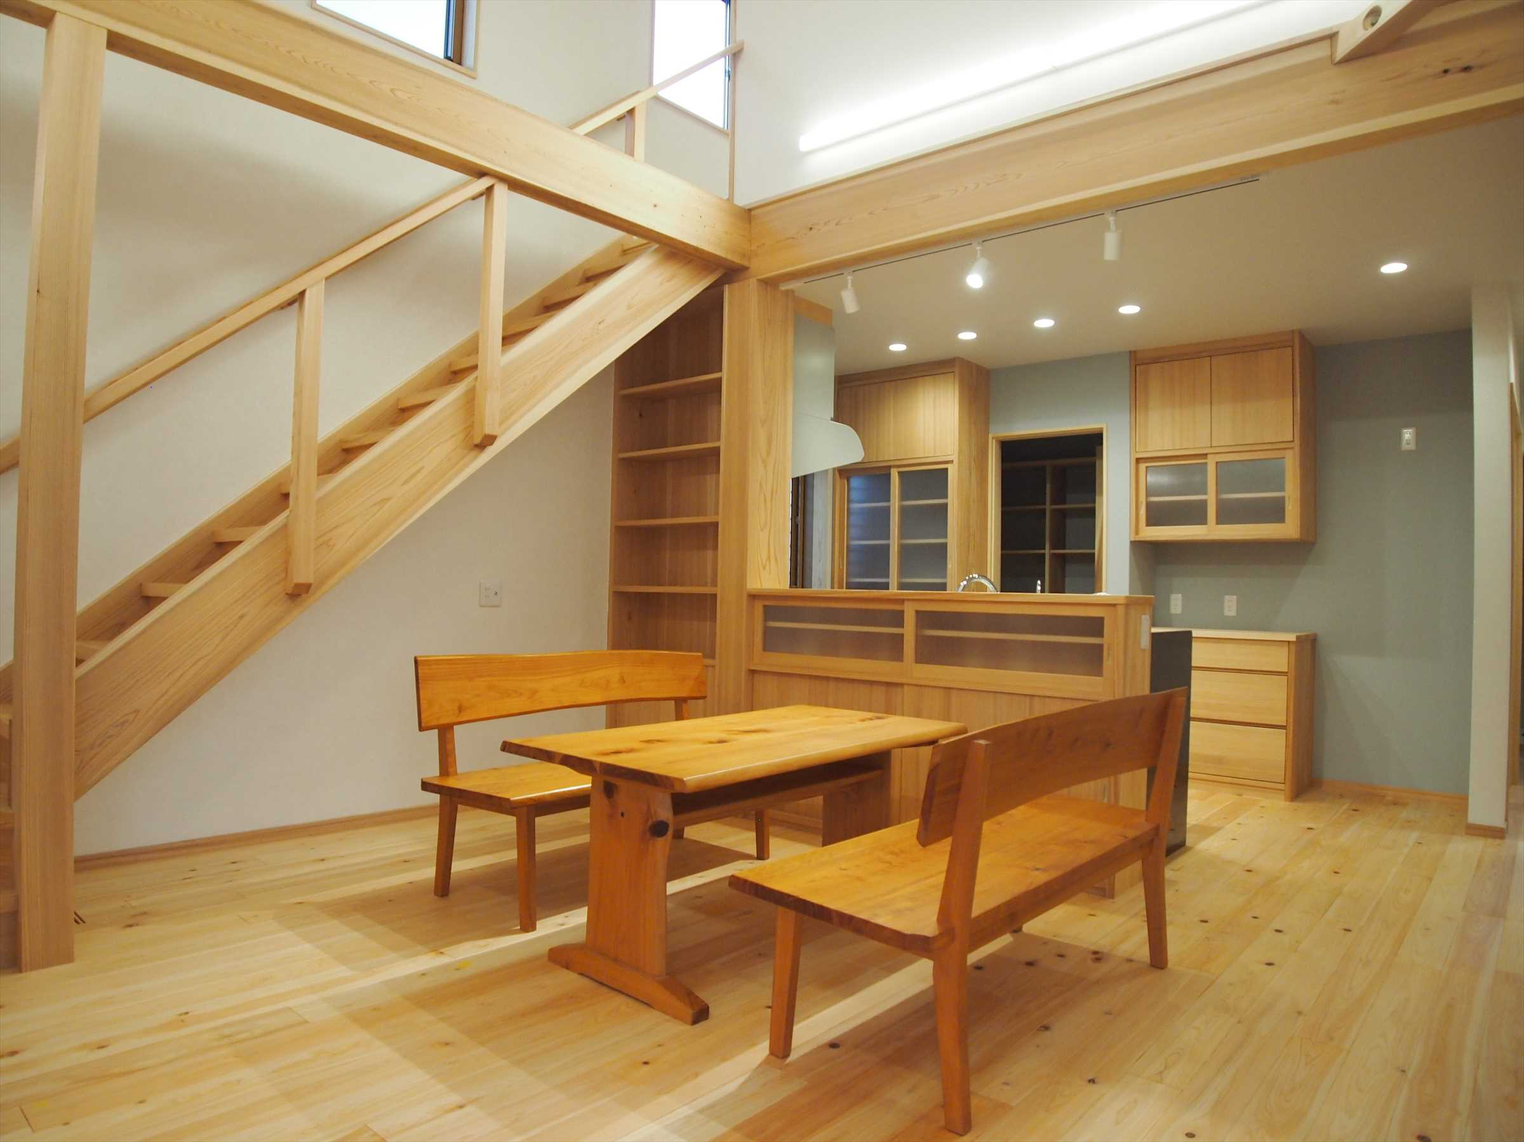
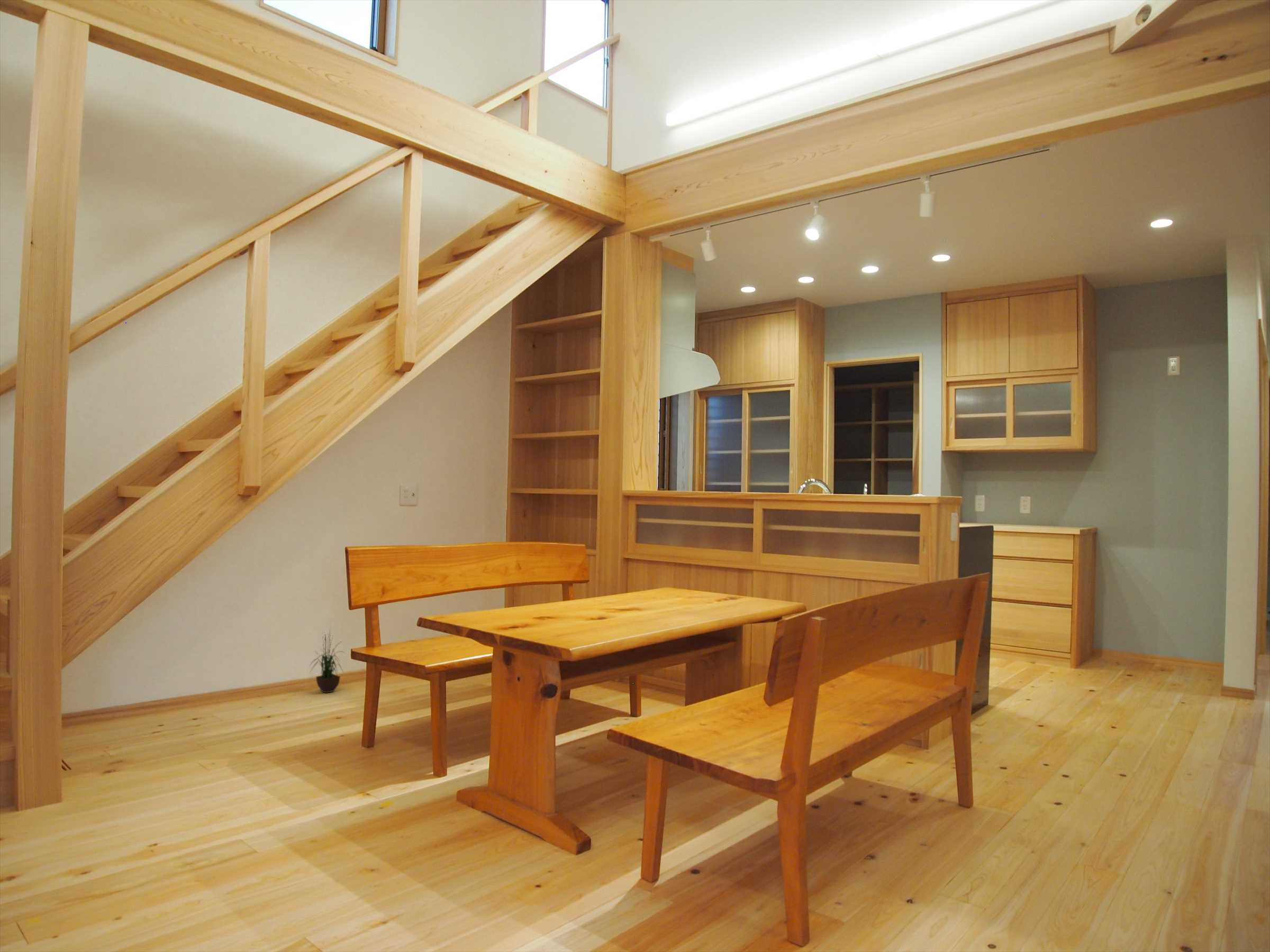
+ potted plant [309,623,346,693]
